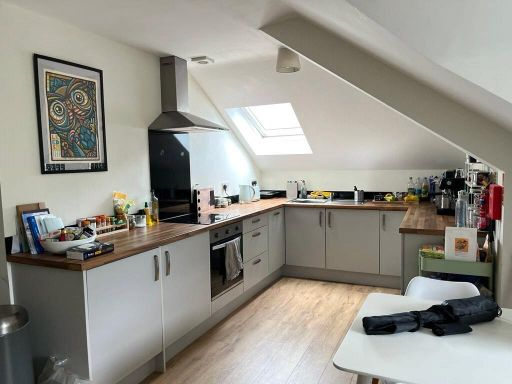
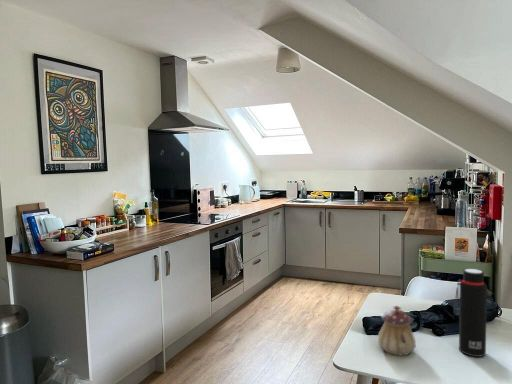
+ teapot [377,305,417,357]
+ water bottle [454,268,488,358]
